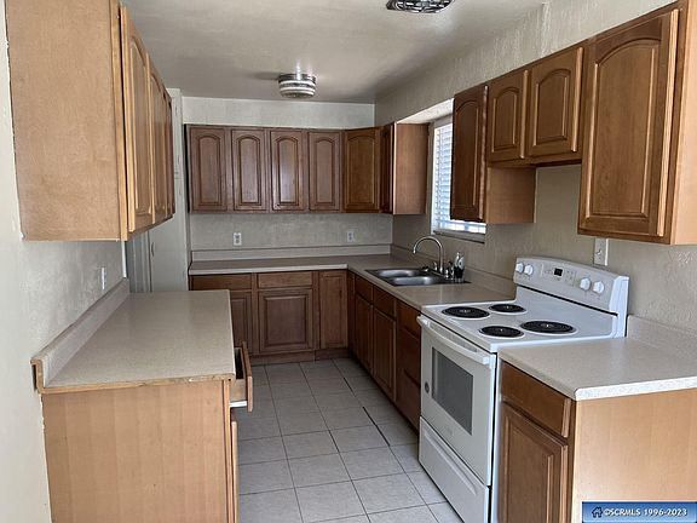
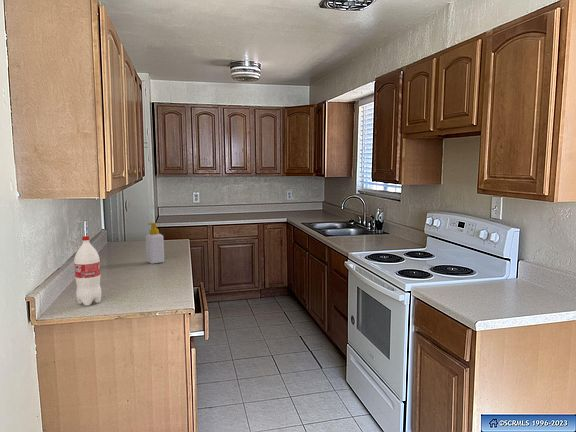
+ soap bottle [145,222,165,265]
+ bottle [73,235,102,307]
